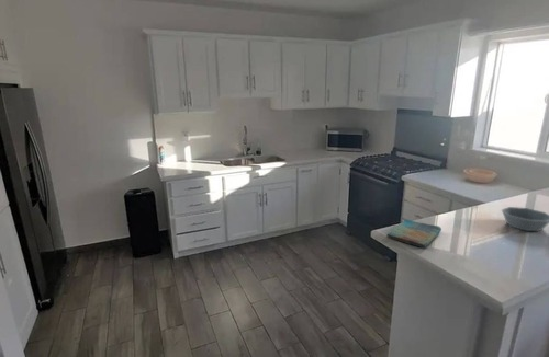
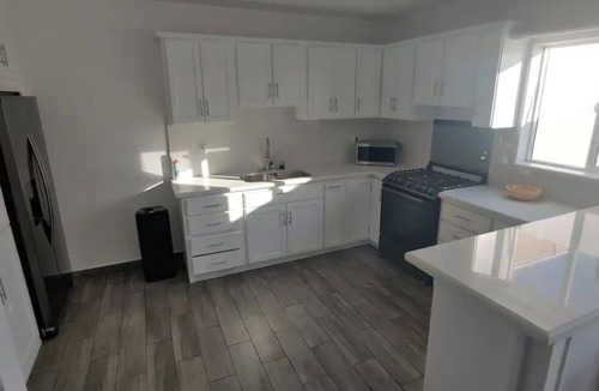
- dish towel [386,218,442,249]
- bowl [501,206,549,232]
